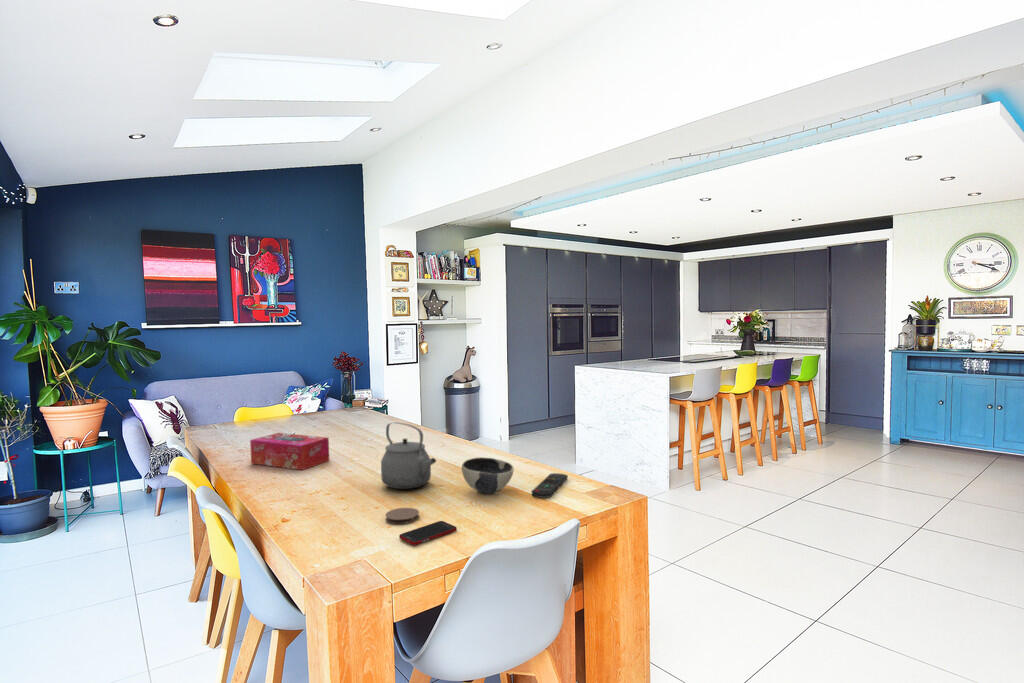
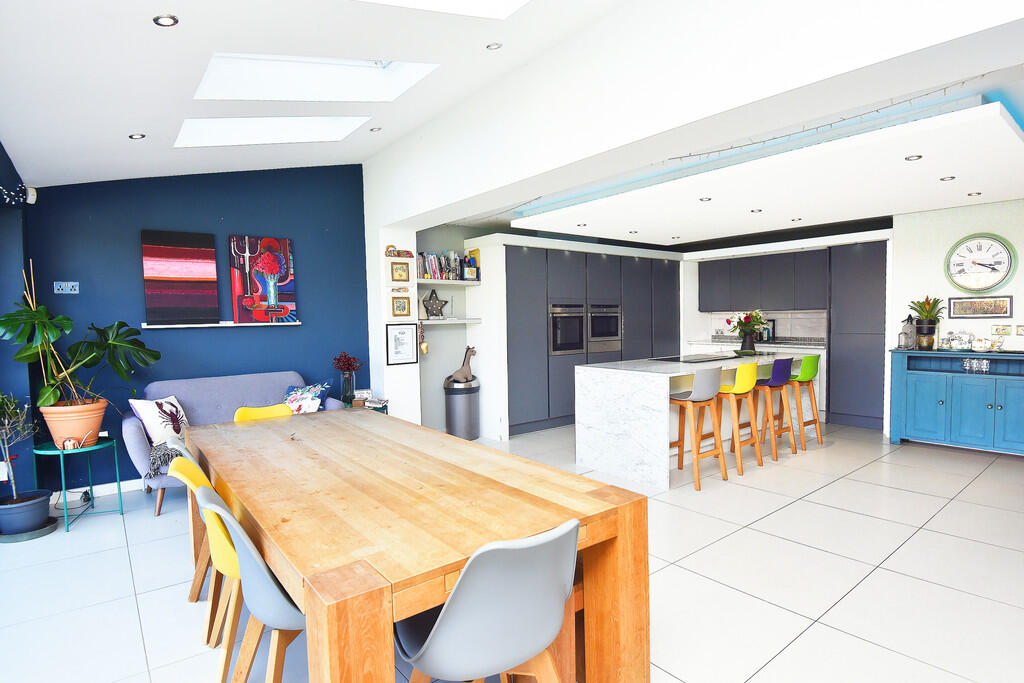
- cell phone [398,520,458,546]
- bowl [461,456,515,495]
- coaster [384,507,420,525]
- remote control [531,472,569,499]
- tea kettle [380,421,437,490]
- tissue box [249,432,330,471]
